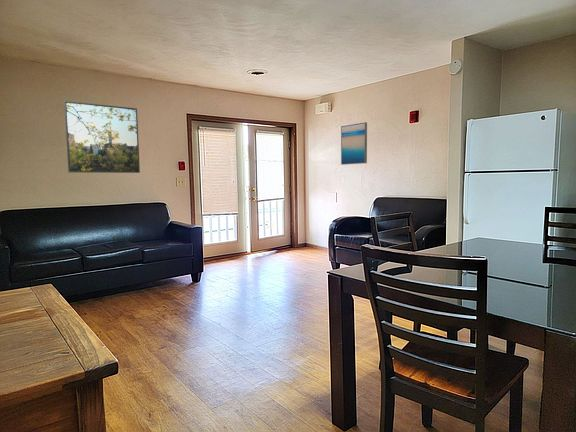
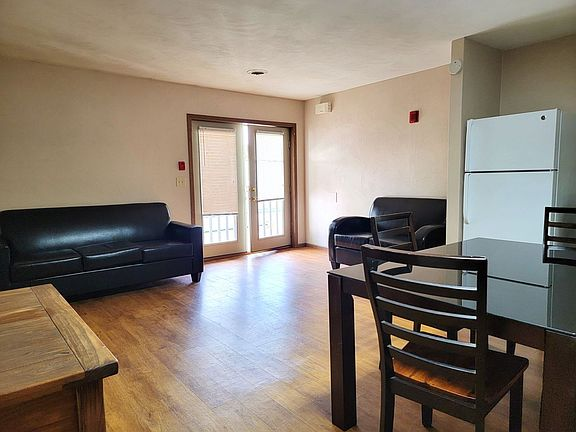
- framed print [63,100,141,174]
- wall art [340,121,368,166]
